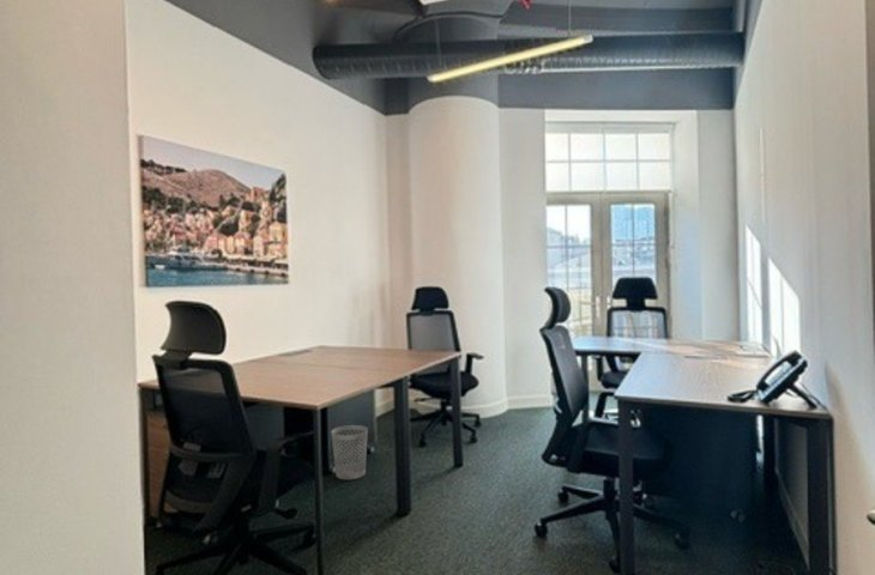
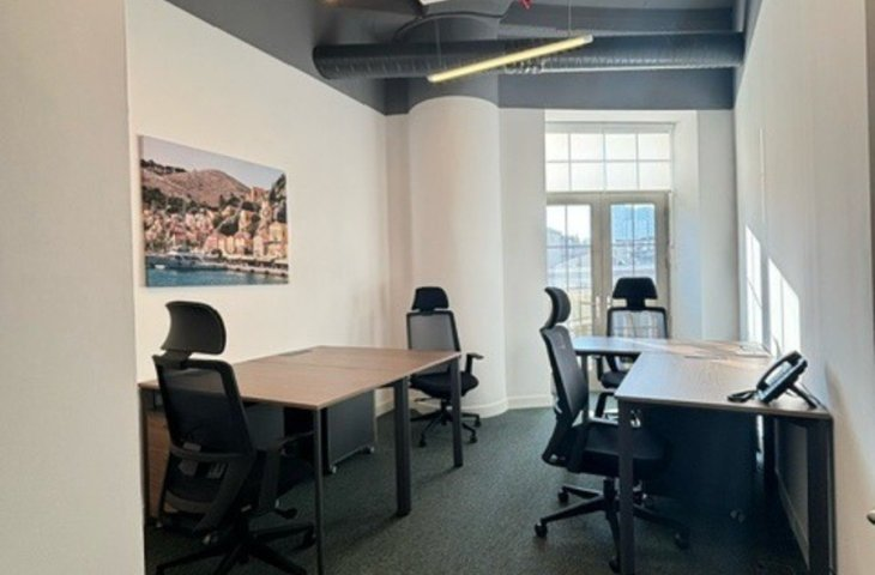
- wastebasket [331,424,369,480]
